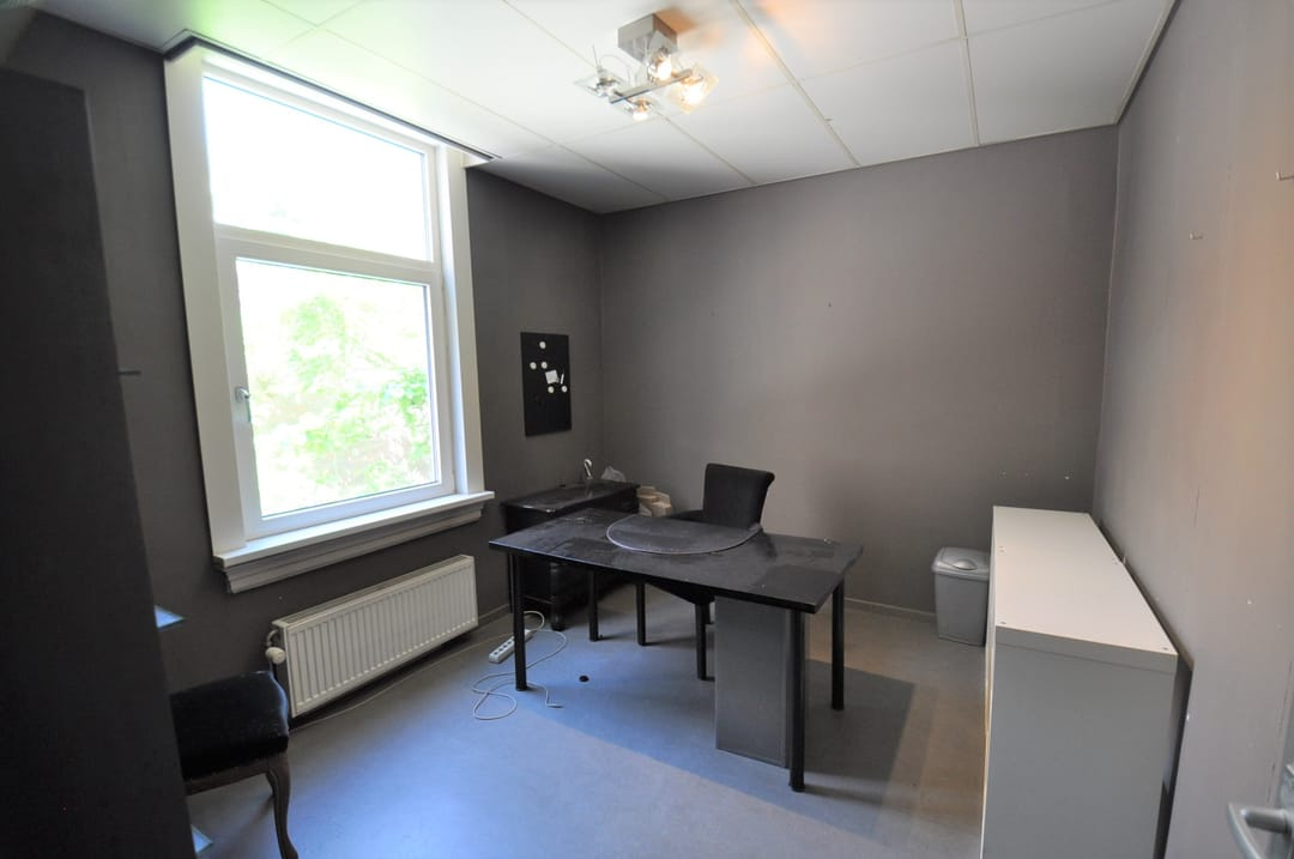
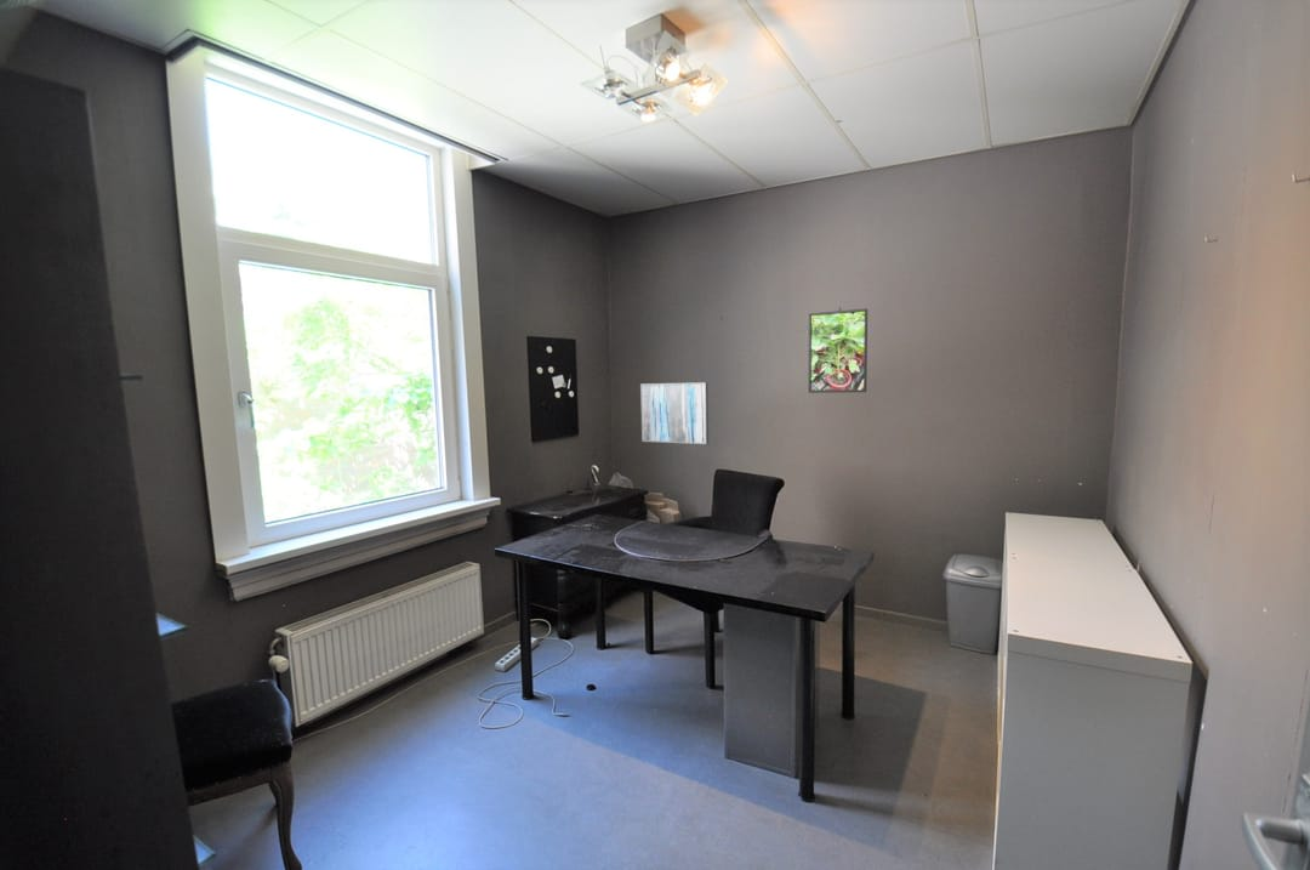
+ wall art [639,381,710,445]
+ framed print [808,307,868,394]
